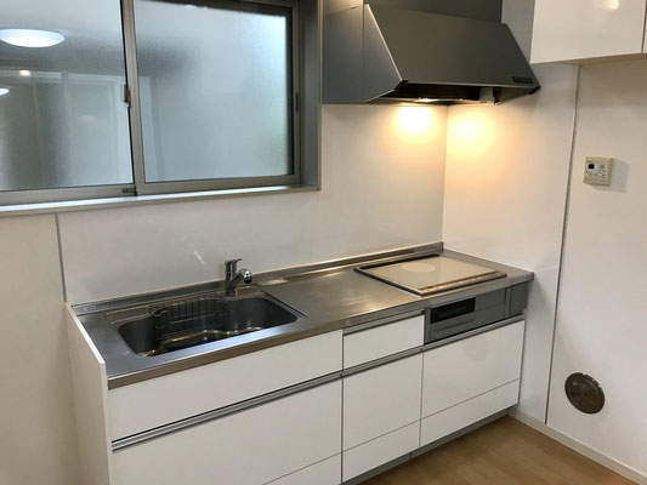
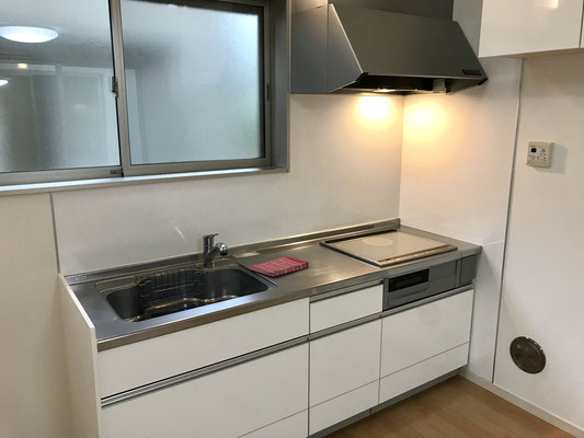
+ dish towel [249,255,310,277]
